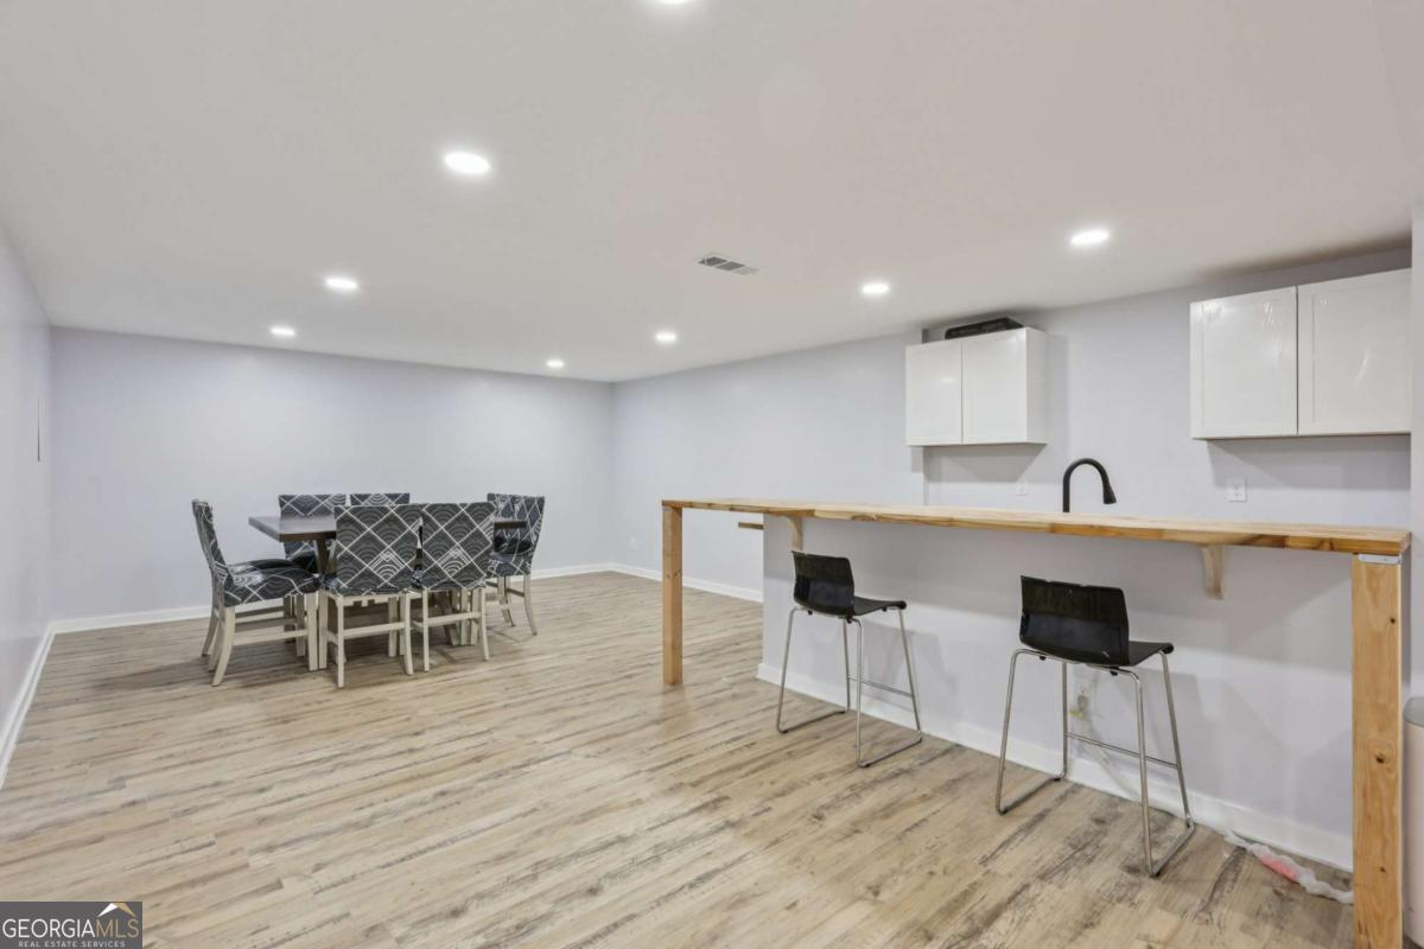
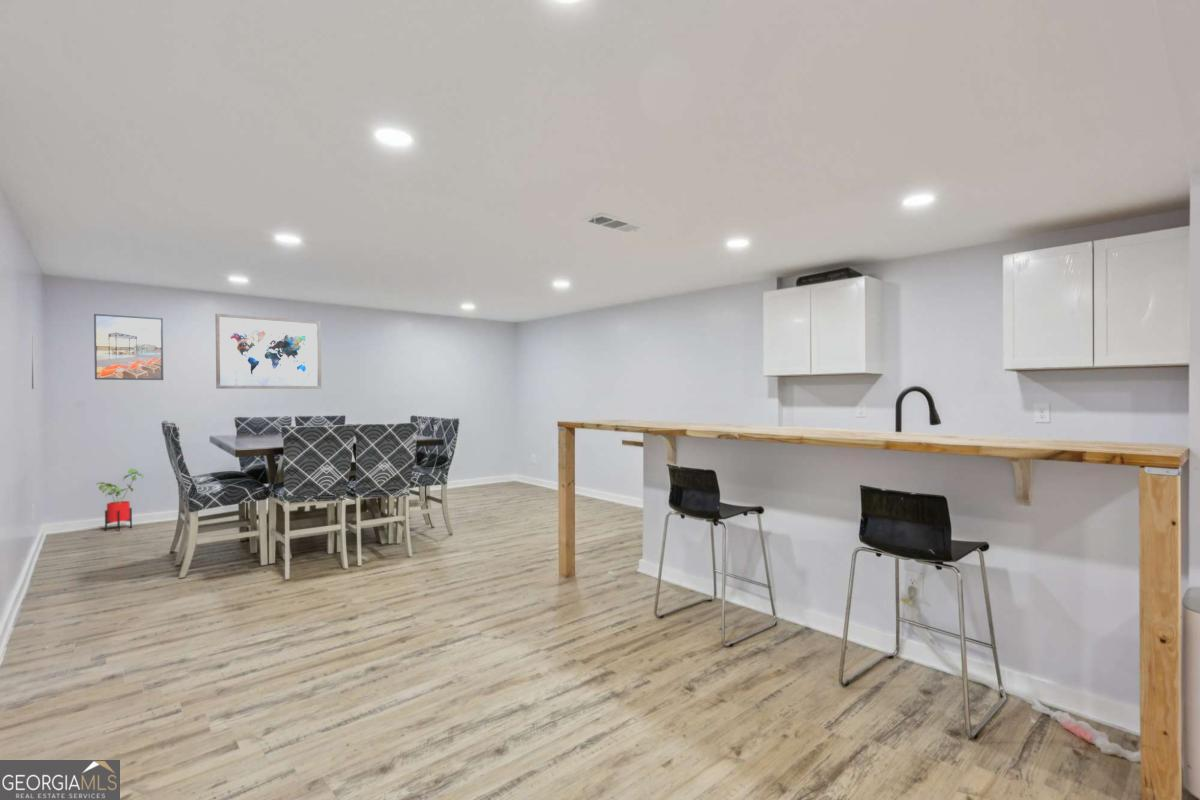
+ house plant [95,468,144,532]
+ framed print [93,313,164,381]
+ wall art [215,313,322,390]
